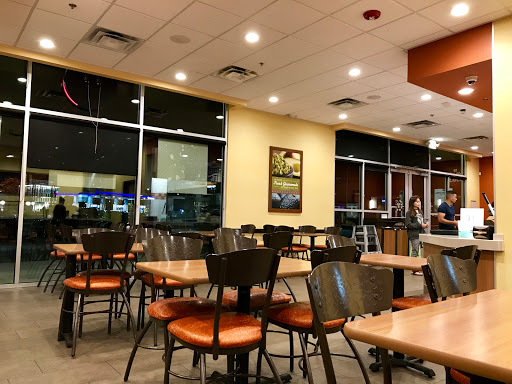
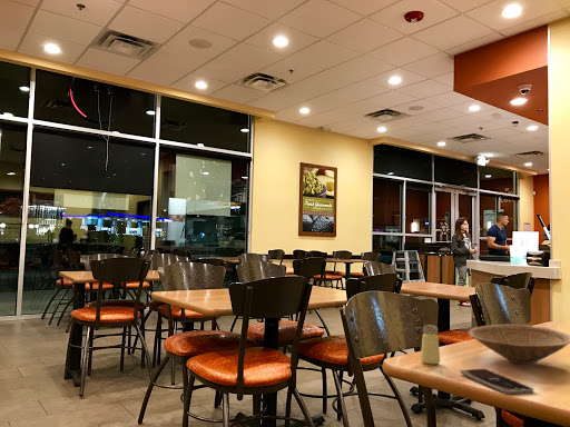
+ bowl [468,324,570,366]
+ saltshaker [420,324,441,366]
+ smartphone [460,368,534,395]
